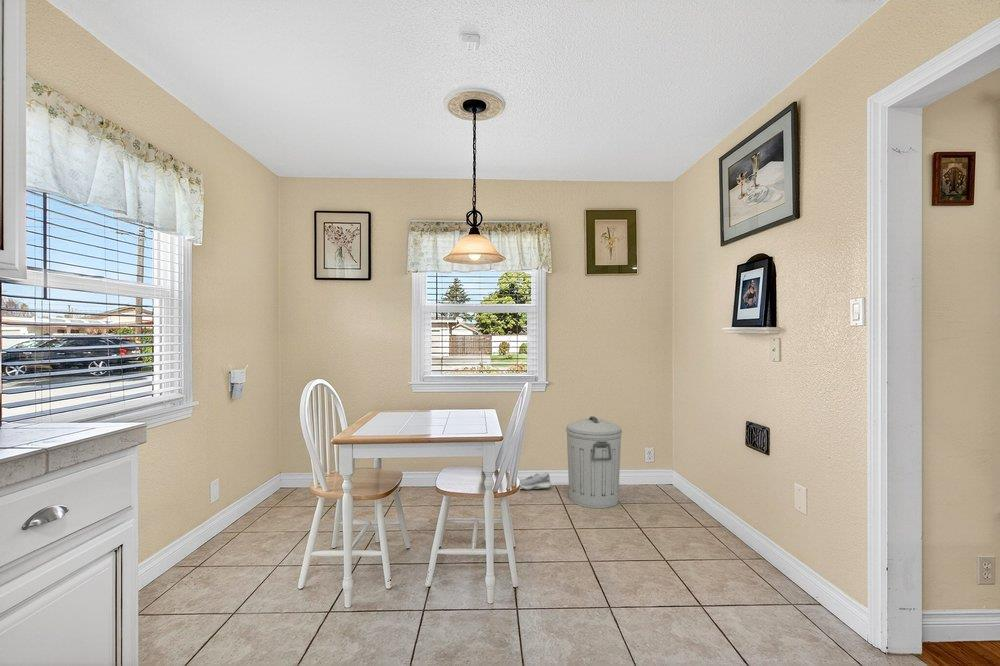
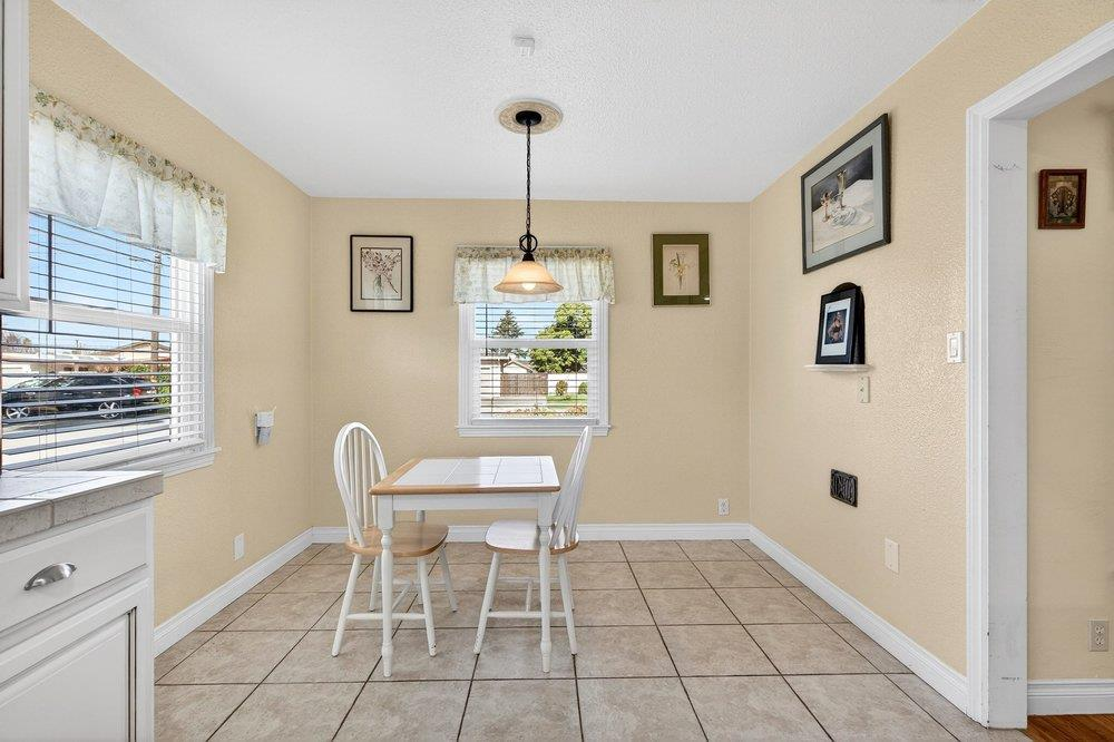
- trash can [565,416,623,509]
- shoe [519,471,552,491]
